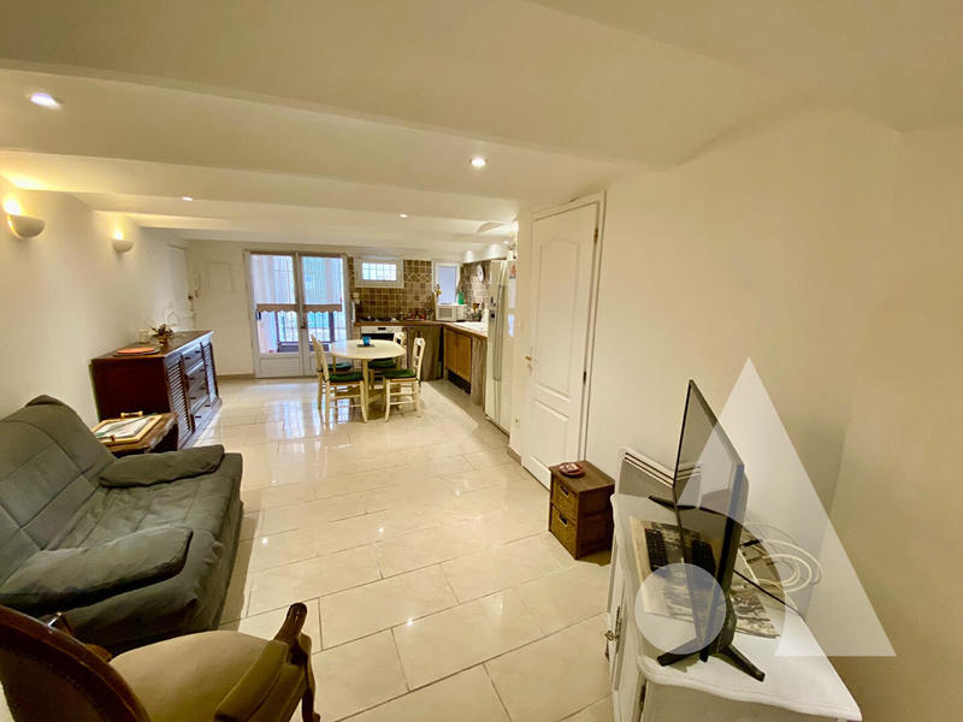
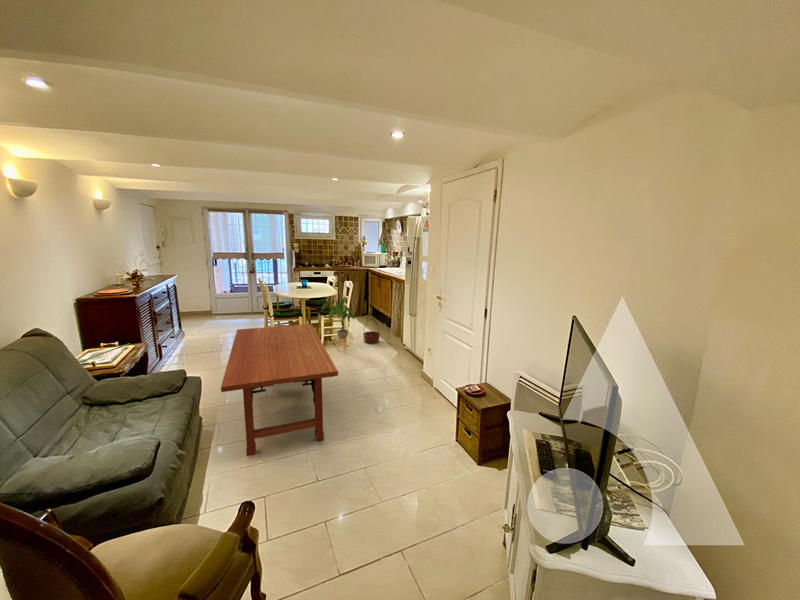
+ coffee table [220,323,339,457]
+ house plant [321,296,356,353]
+ basket [362,318,381,345]
